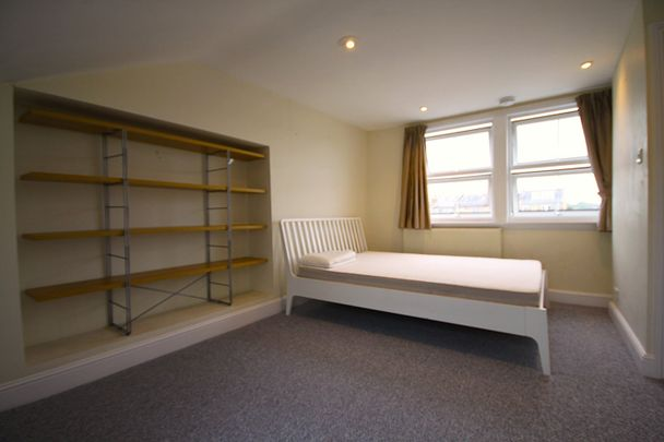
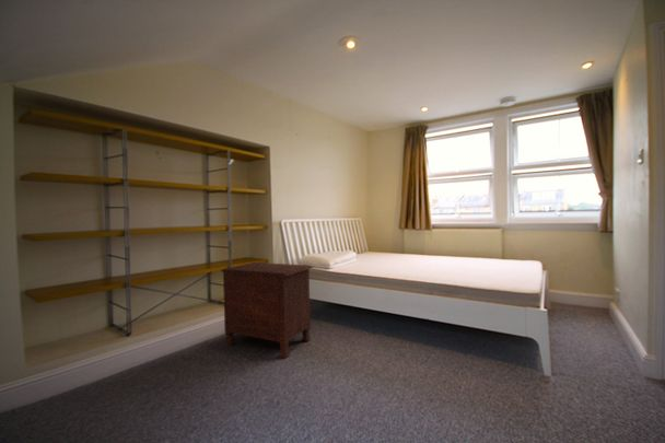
+ nightstand [220,261,314,360]
